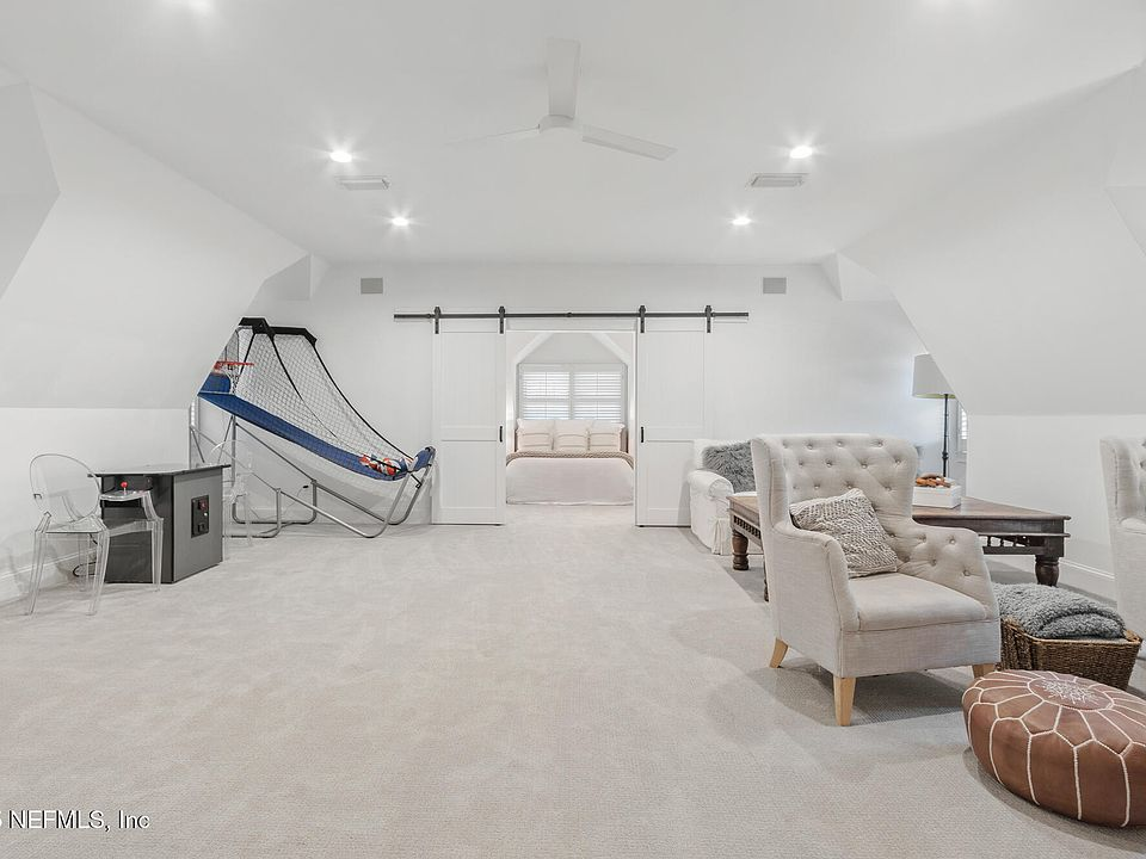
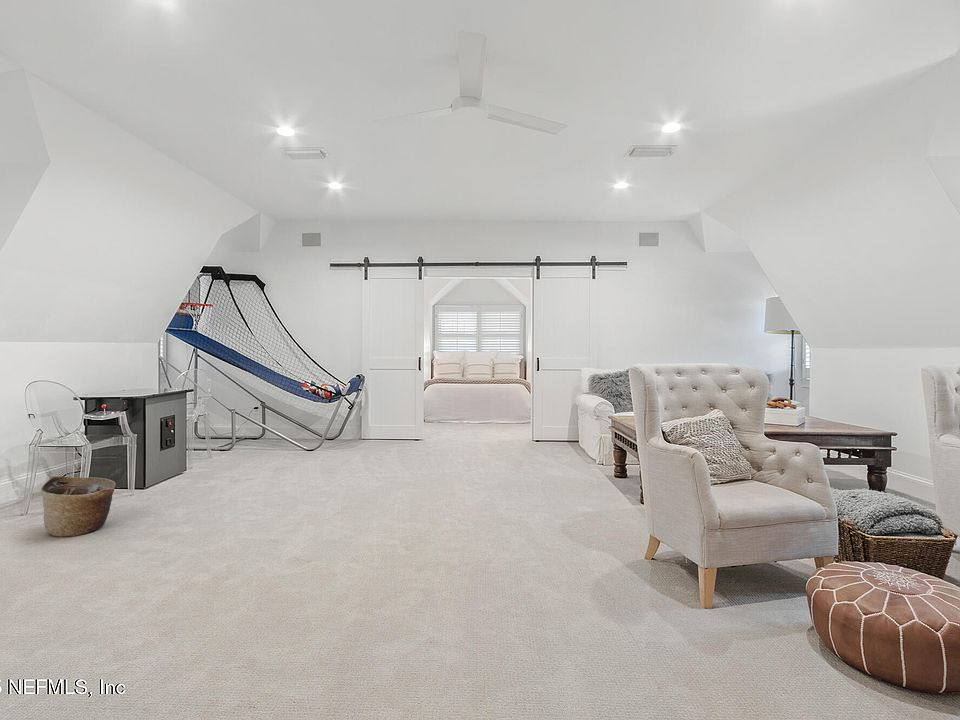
+ basket [40,475,117,538]
